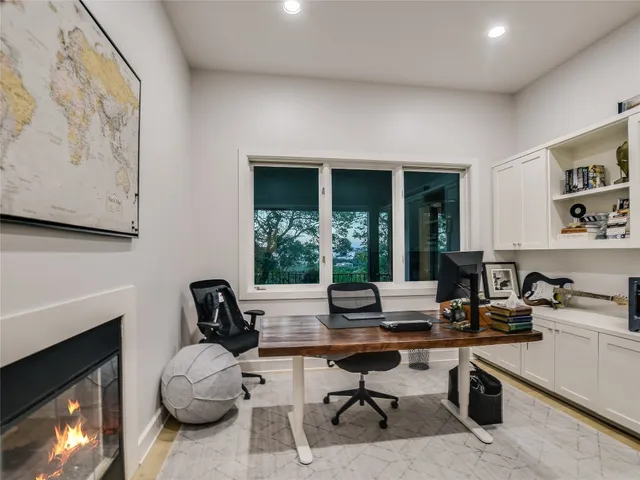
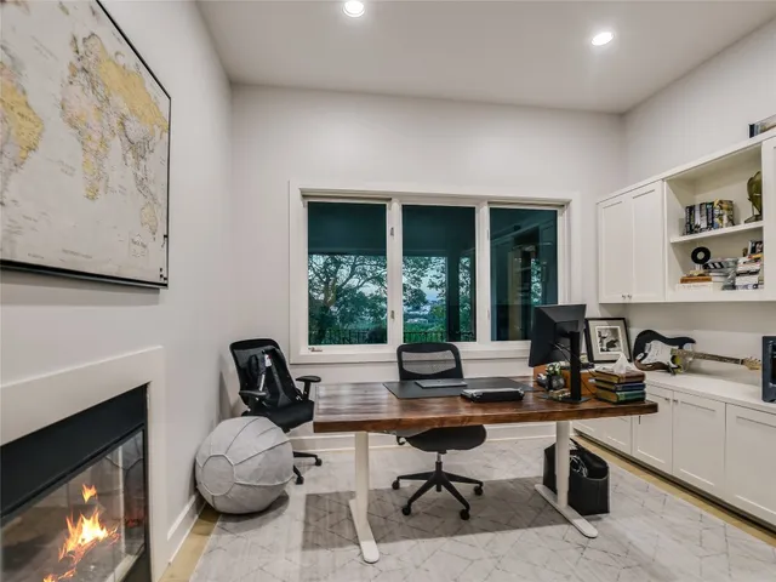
- waste bin [407,349,431,371]
